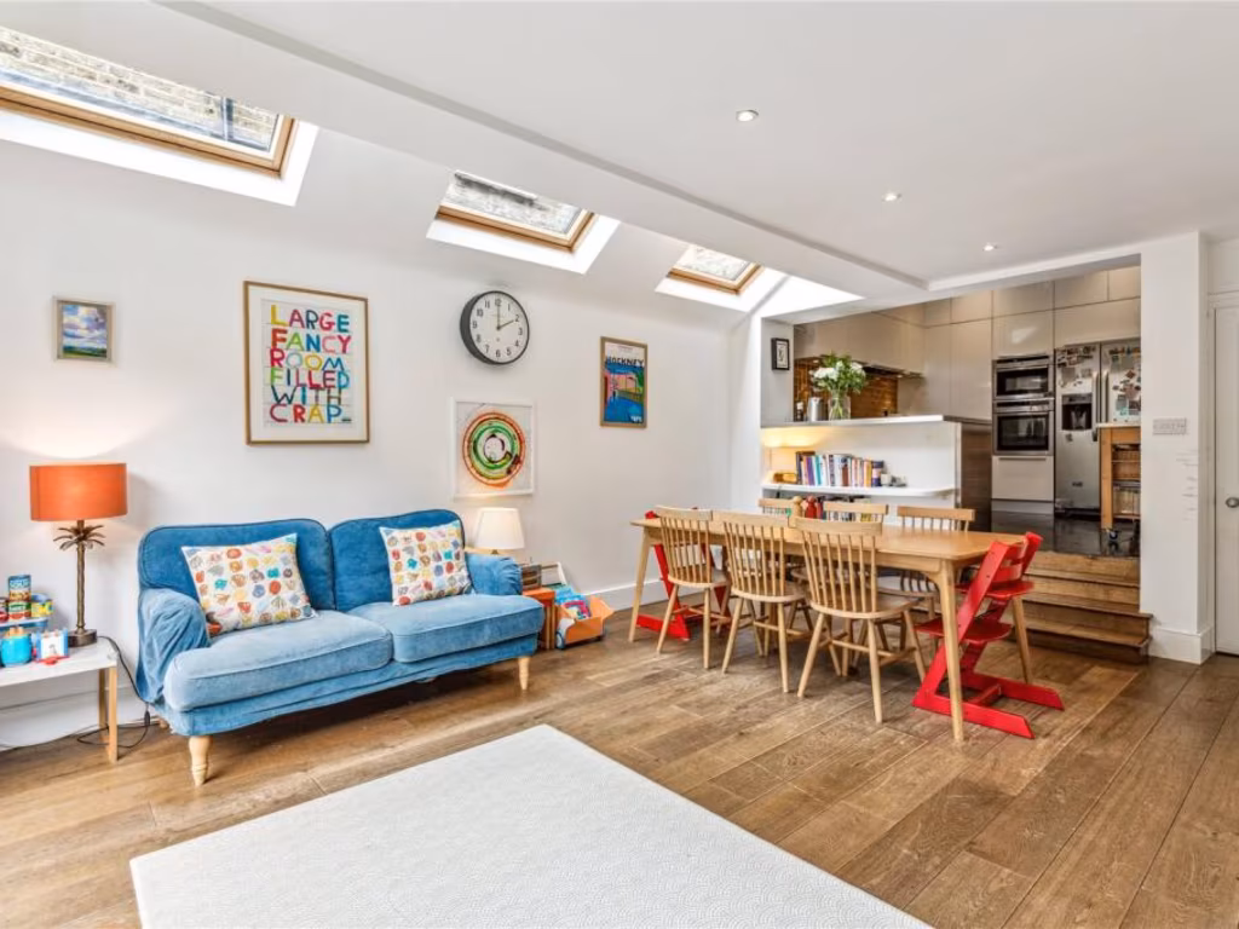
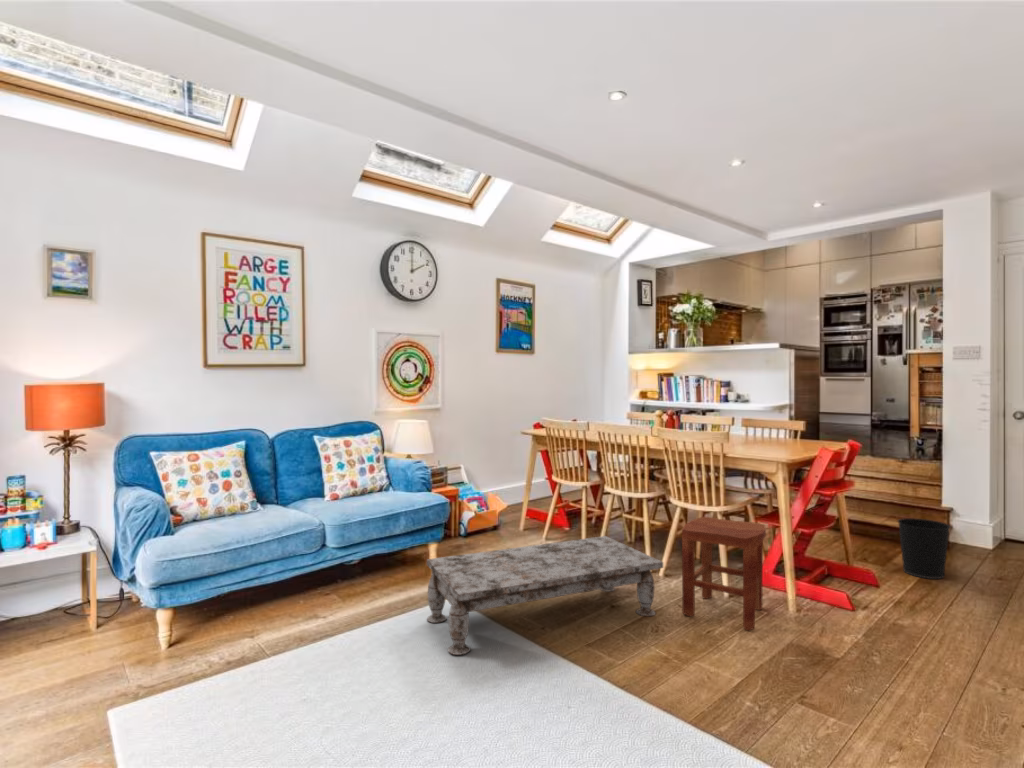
+ coffee table [426,535,664,656]
+ wastebasket [897,517,952,580]
+ stool [681,515,767,632]
